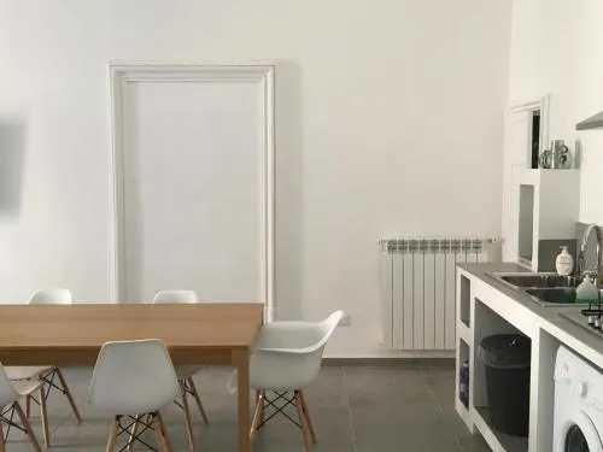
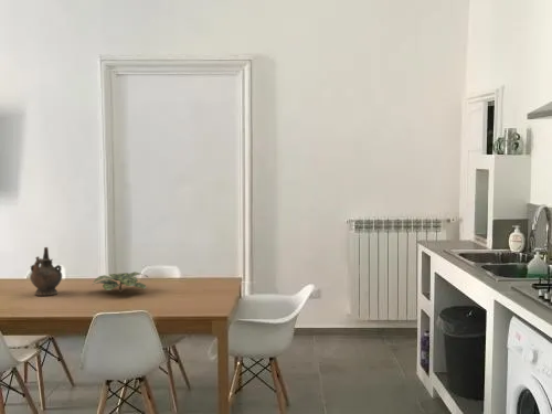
+ plant [92,270,150,294]
+ ceremonial vessel [29,246,63,297]
